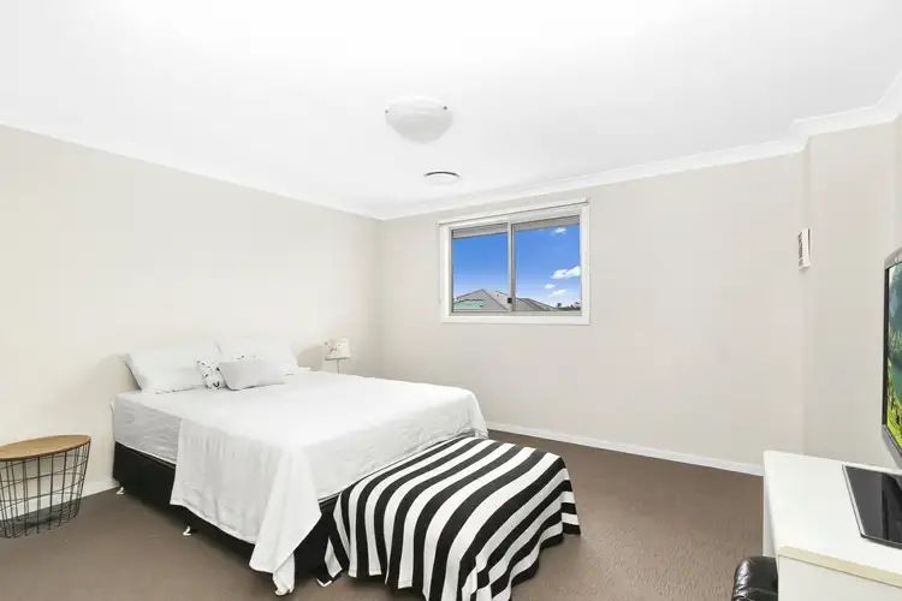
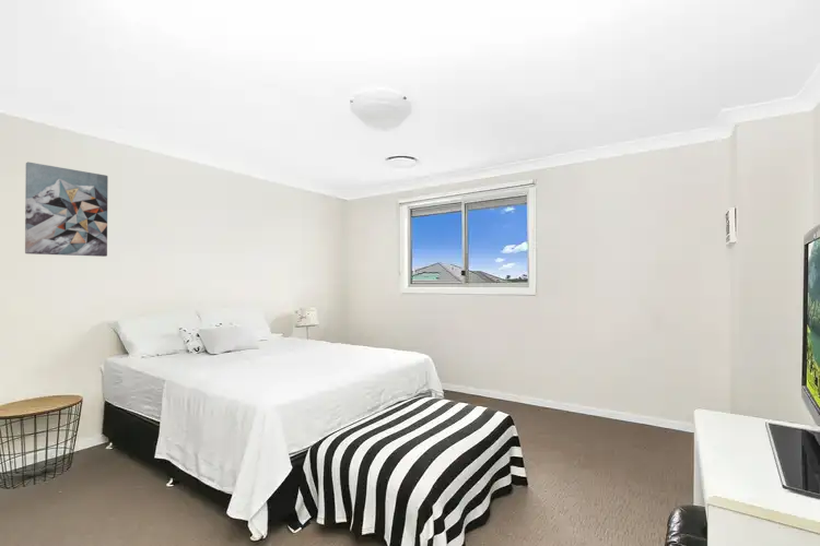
+ wall art [24,162,109,258]
